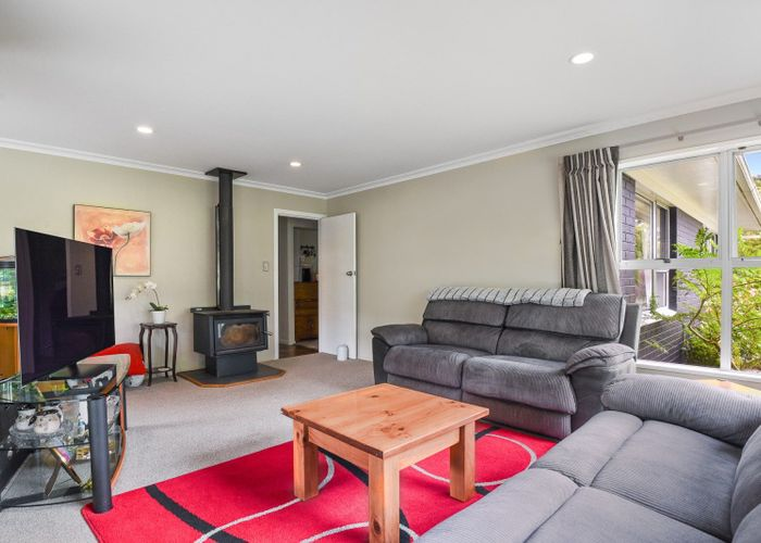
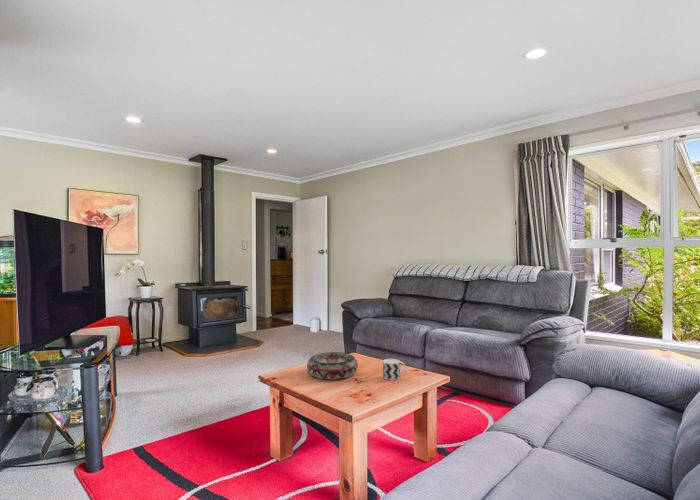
+ decorative bowl [306,351,359,380]
+ cup [382,358,407,381]
